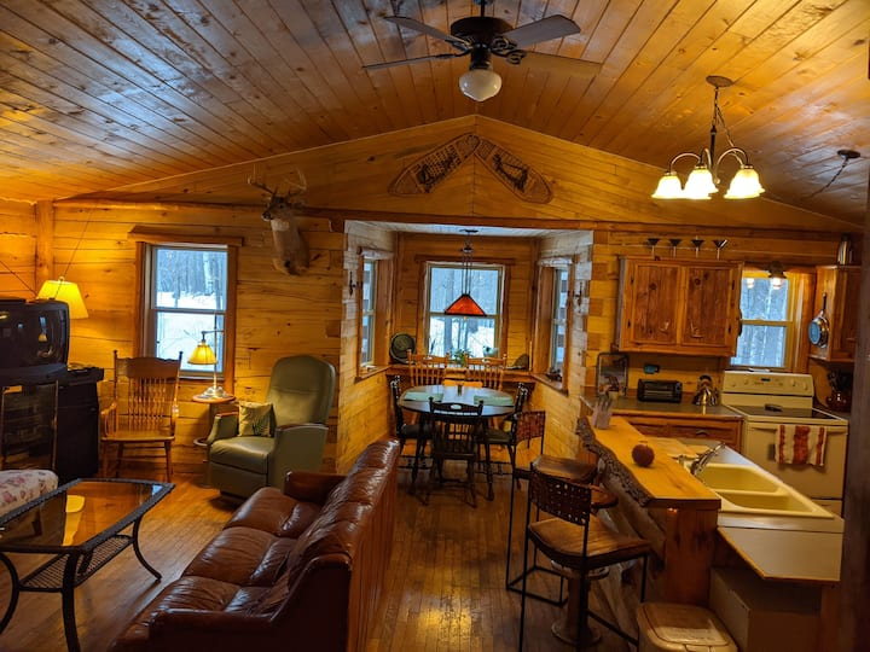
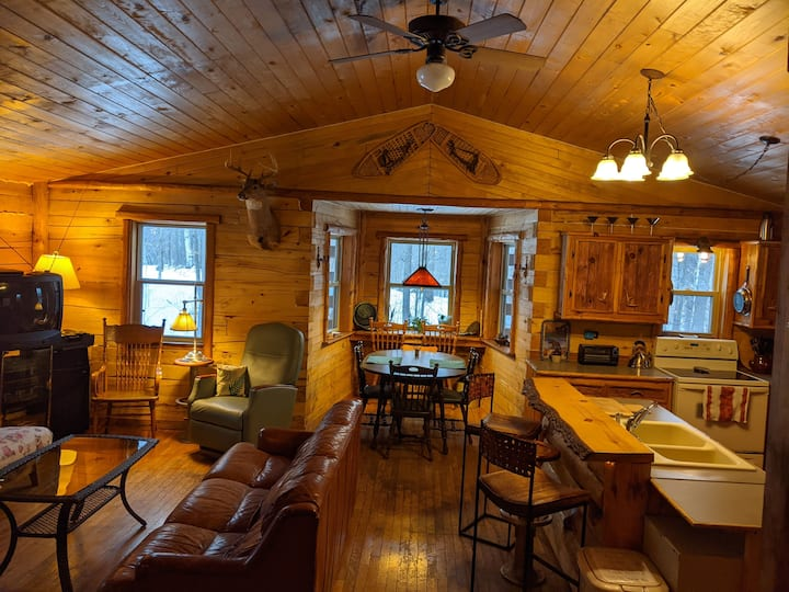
- knife block [590,394,614,430]
- apple [631,442,656,467]
